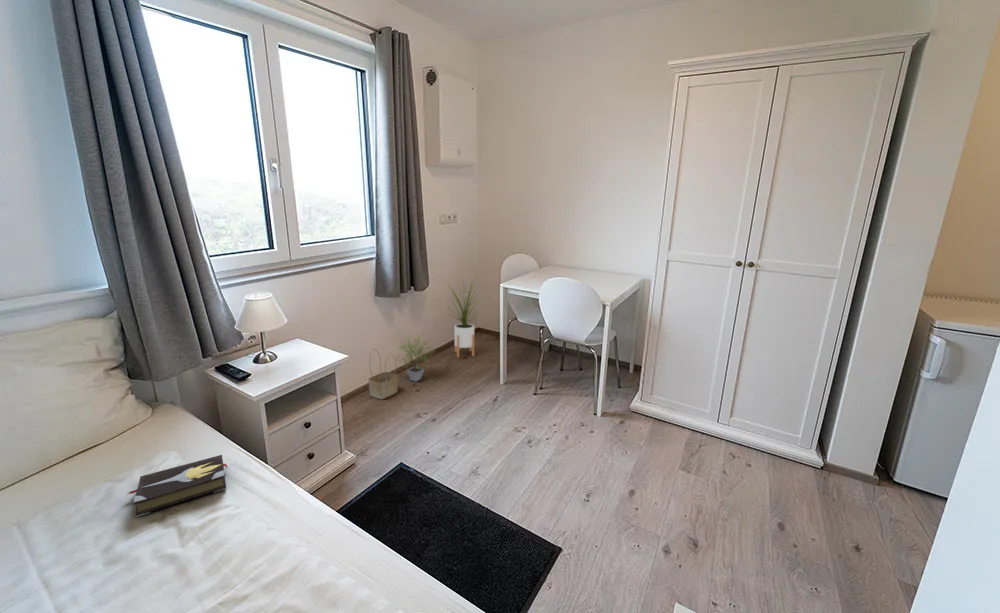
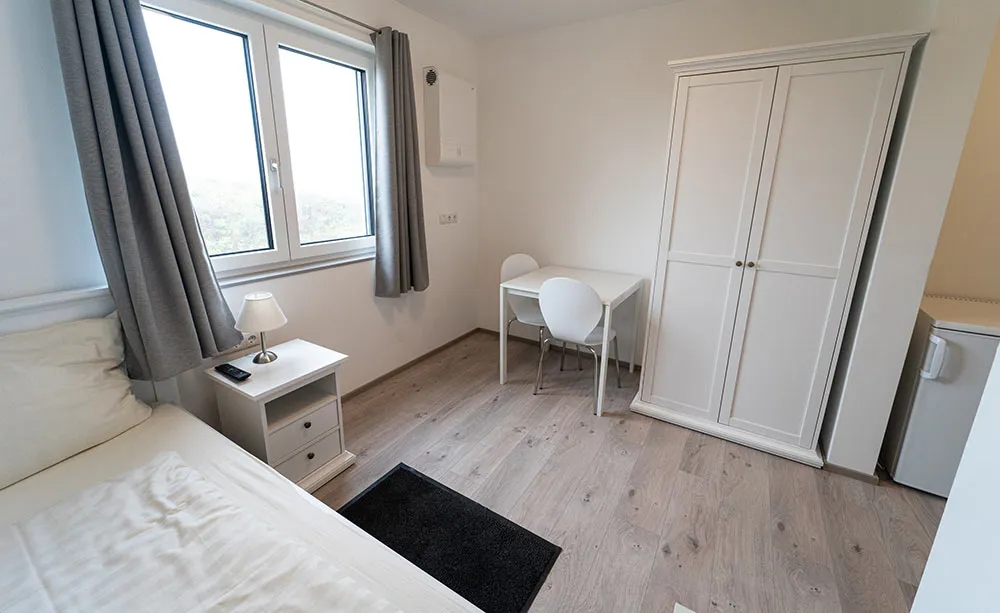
- potted plant [394,332,434,382]
- house plant [446,276,487,358]
- hardback book [125,454,228,518]
- basket [367,348,399,400]
